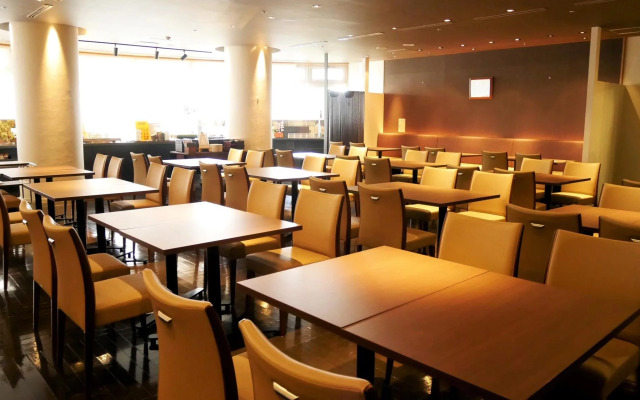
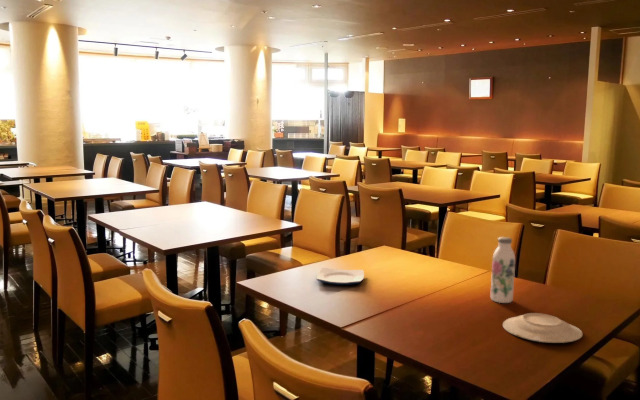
+ plate [502,312,584,344]
+ water bottle [490,236,516,304]
+ plate [316,267,365,286]
